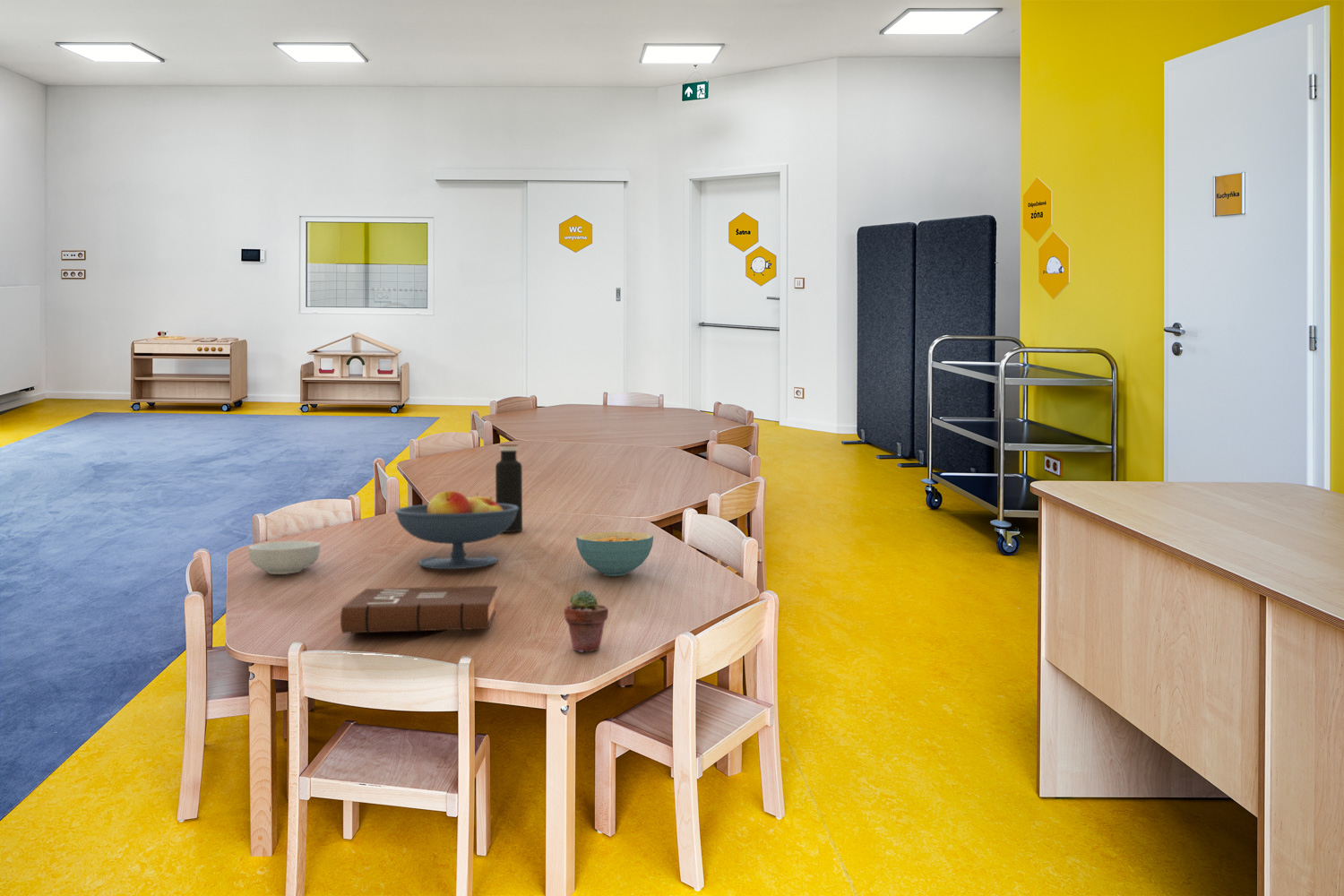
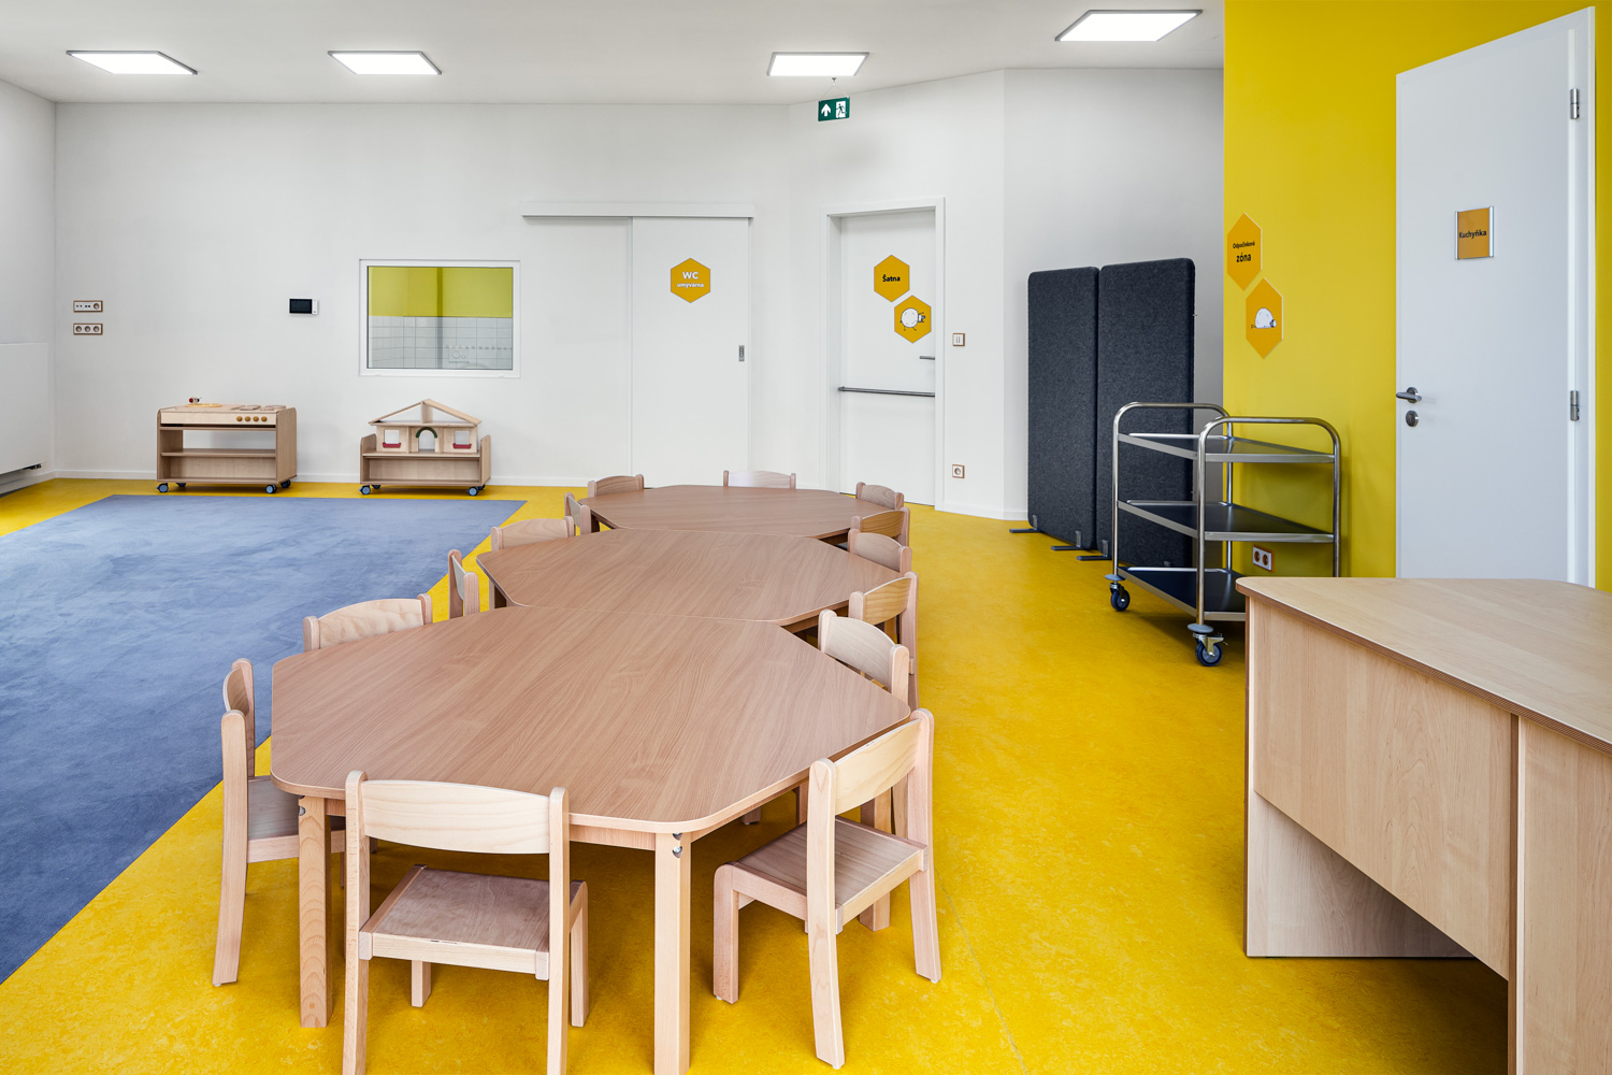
- cereal bowl [247,540,322,575]
- cereal bowl [575,531,654,577]
- book [340,585,498,634]
- potted succulent [564,590,609,653]
- water bottle [495,444,523,533]
- fruit bowl [394,490,519,570]
